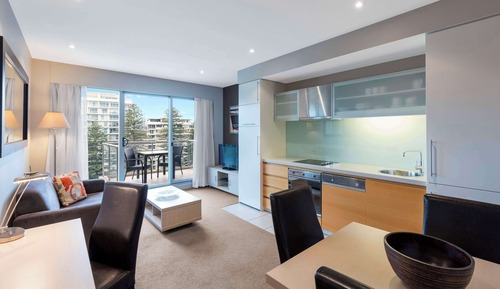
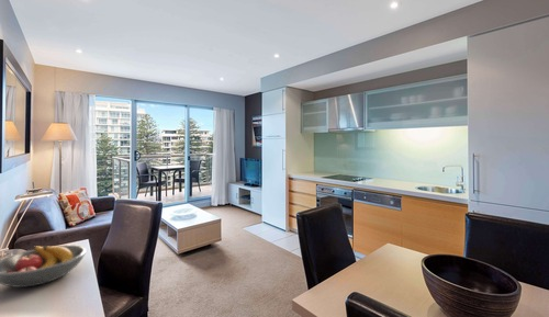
+ fruit bowl [0,245,88,288]
